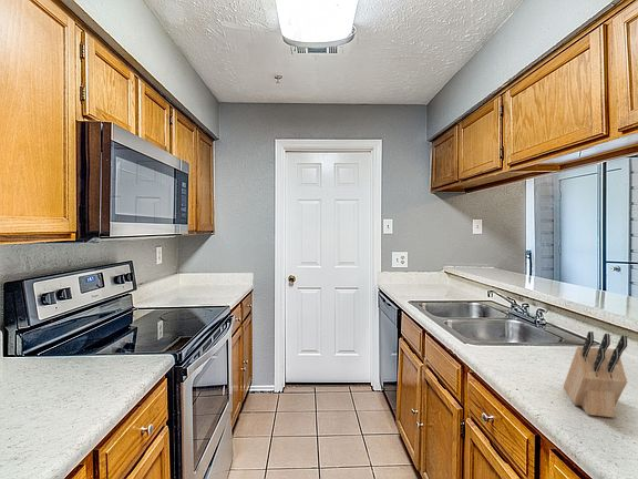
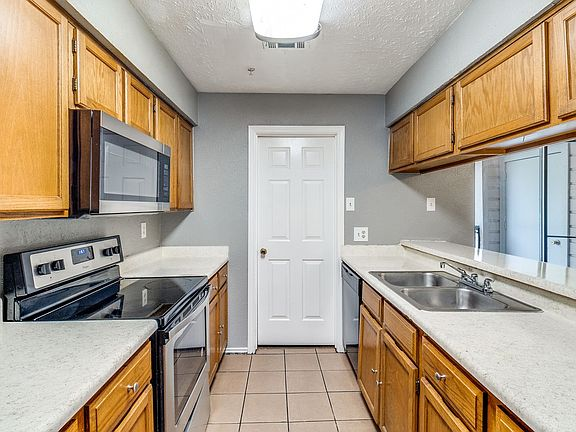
- knife block [563,330,628,418]
